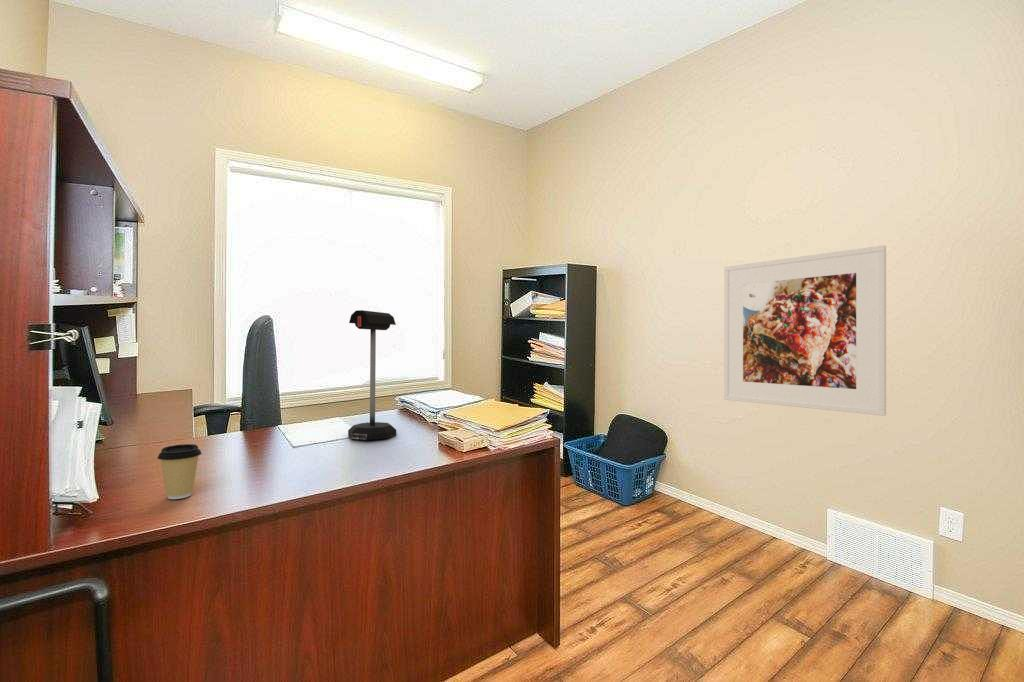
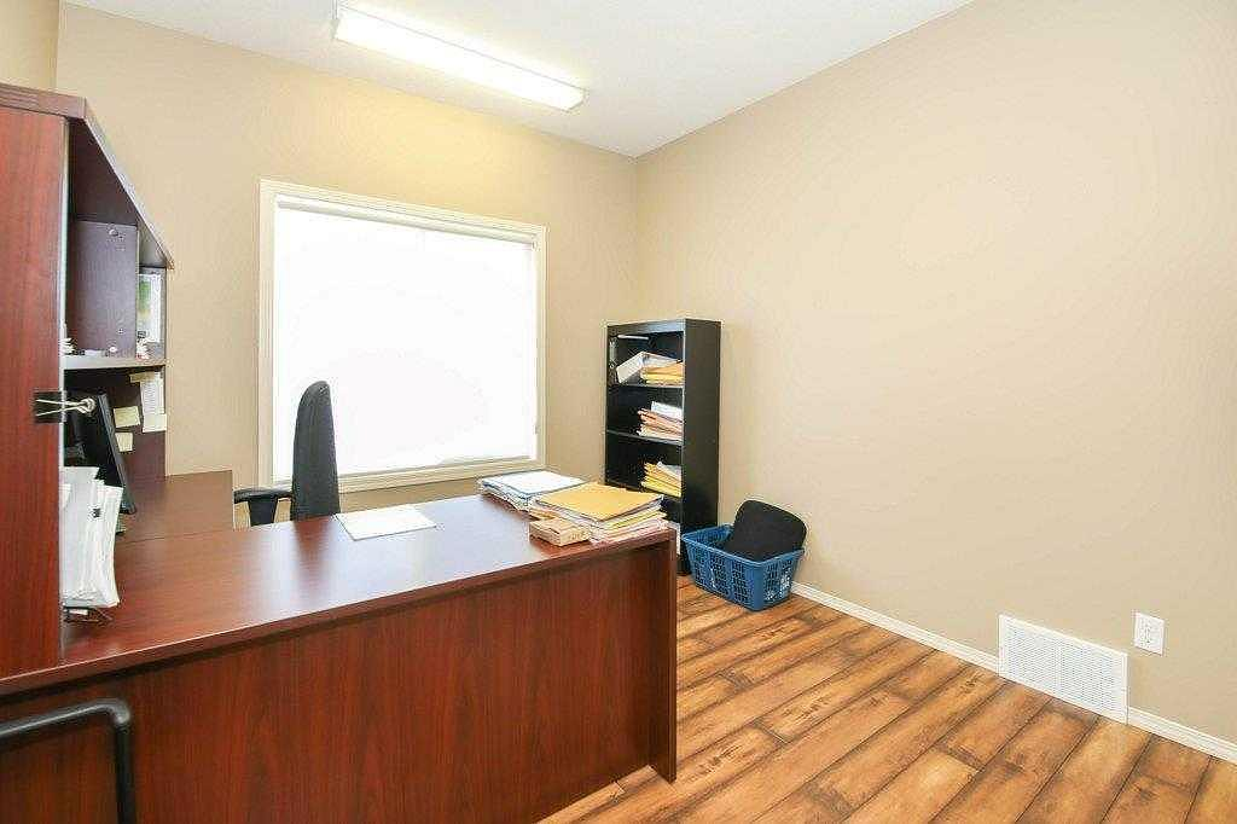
- coffee cup [157,443,203,500]
- mailbox [347,309,397,441]
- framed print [723,244,887,417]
